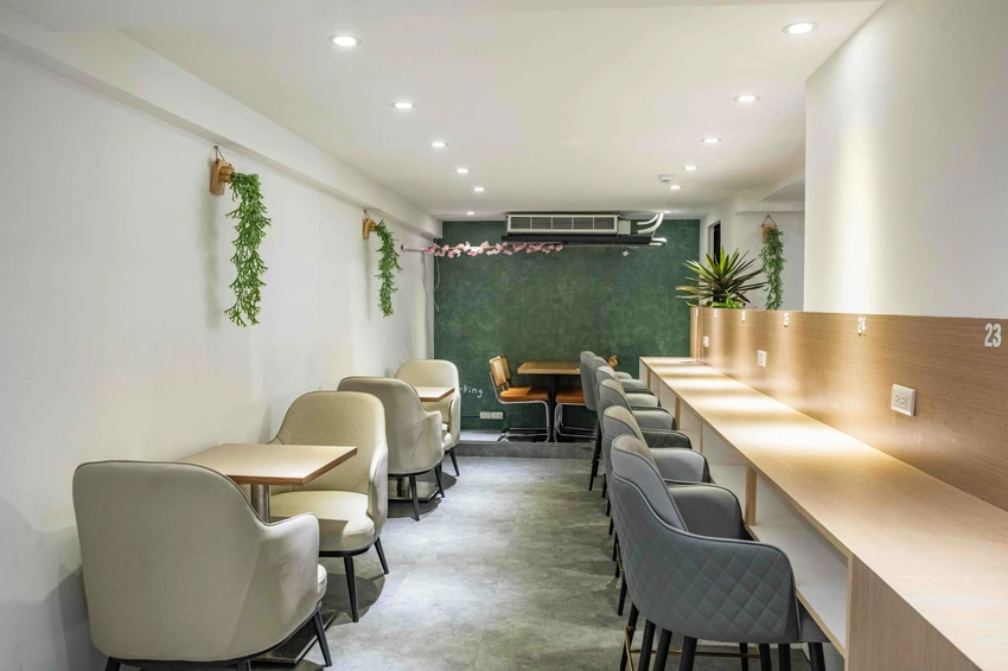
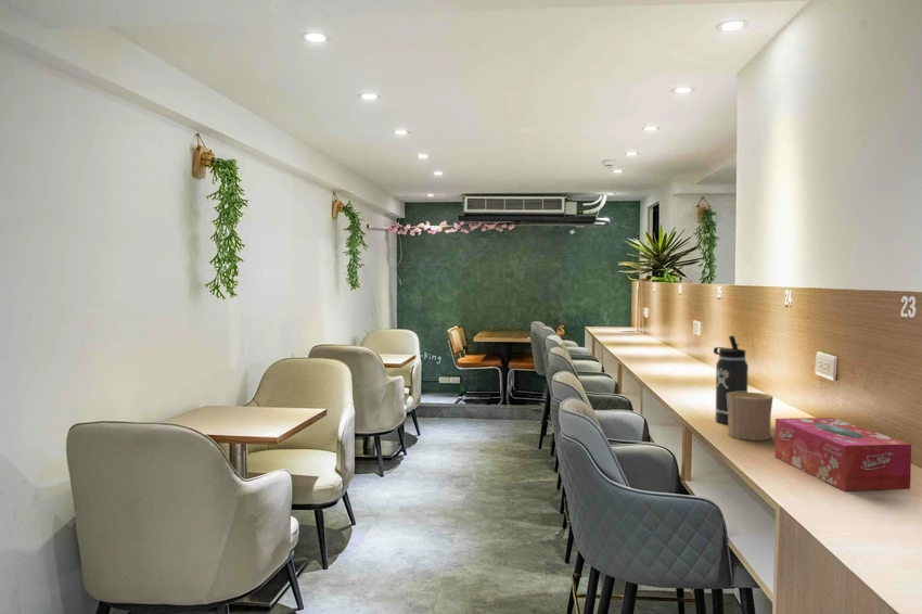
+ thermos bottle [713,334,750,425]
+ tissue box [773,417,912,491]
+ cup [727,392,774,442]
